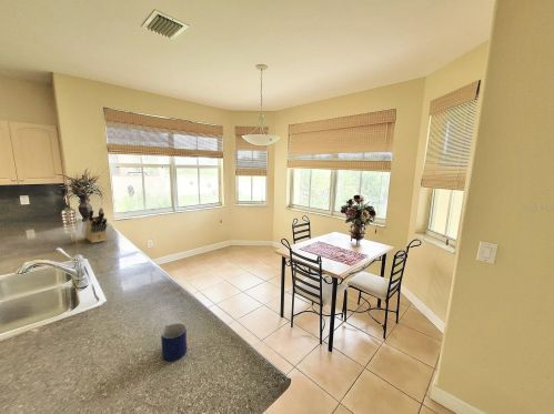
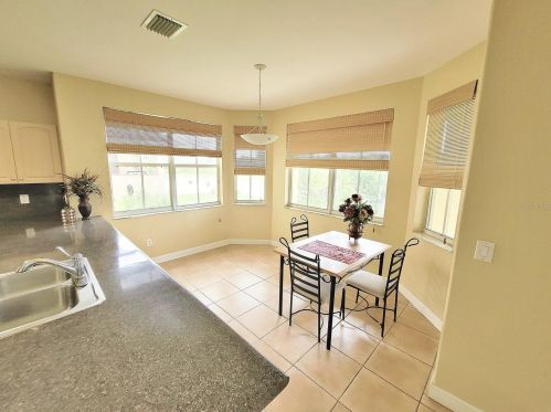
- mug [160,322,188,362]
- knife block [84,206,109,244]
